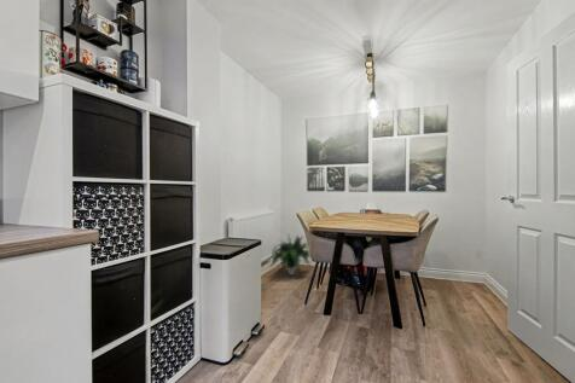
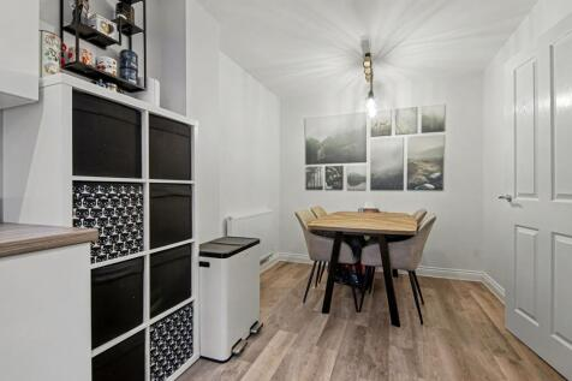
- potted plant [268,234,312,277]
